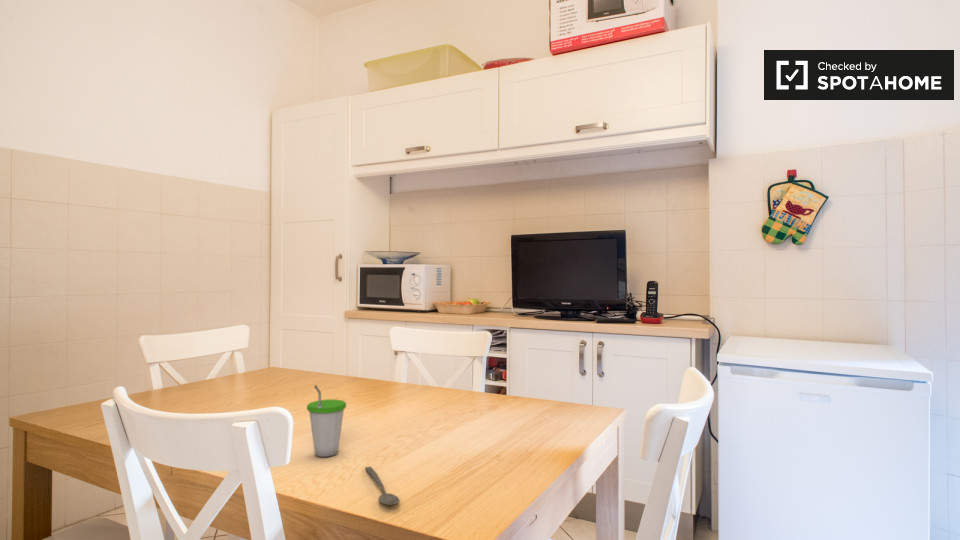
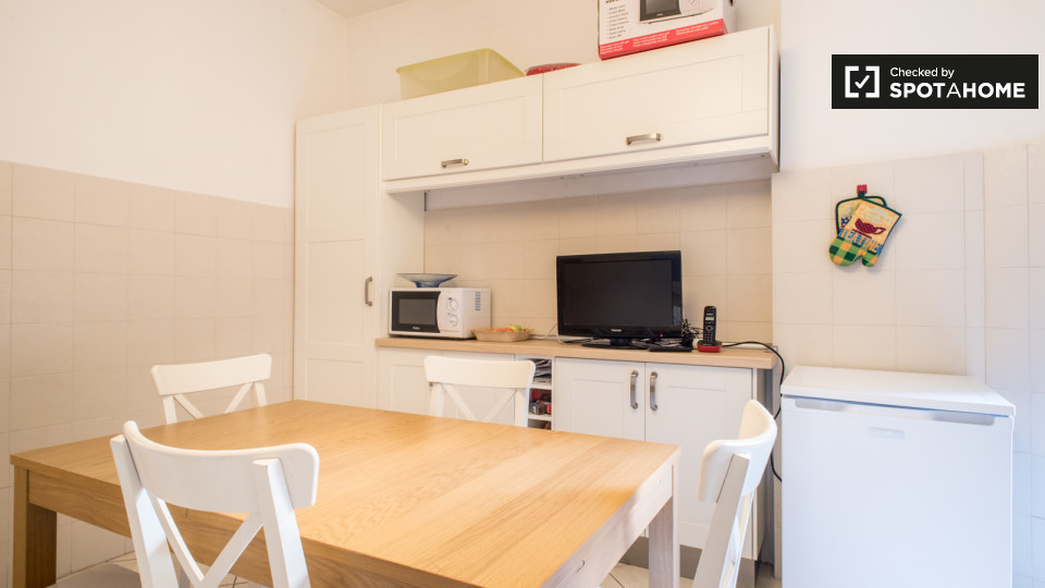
- cup [306,384,347,458]
- spoon [364,466,401,506]
